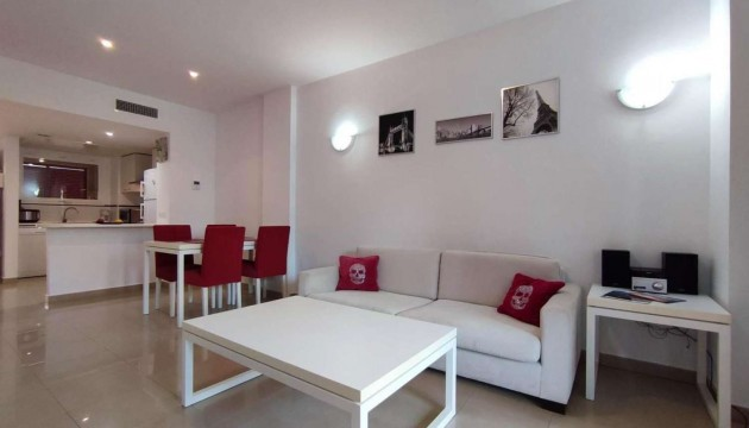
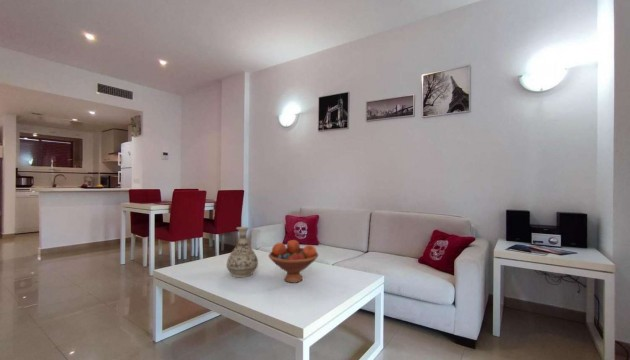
+ vase [226,226,259,278]
+ fruit bowl [268,239,319,284]
